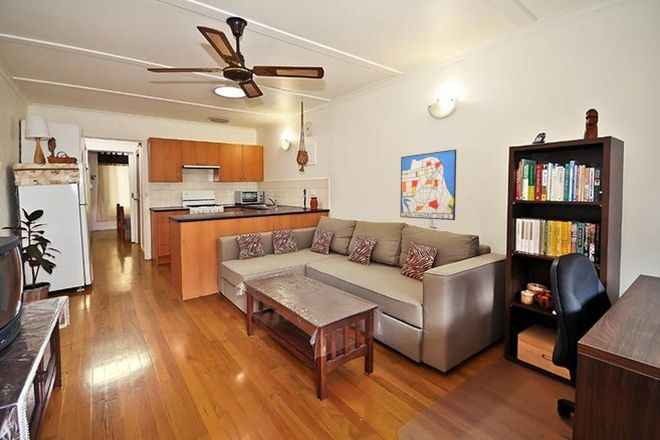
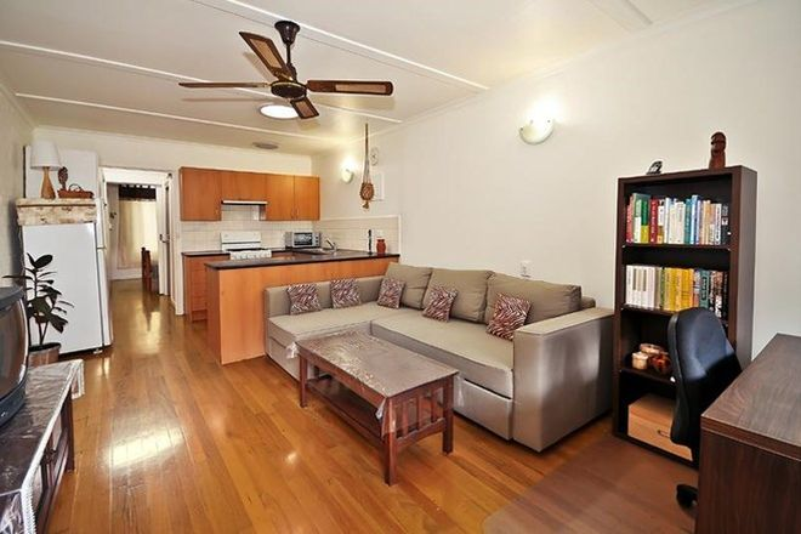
- wall art [399,149,457,221]
